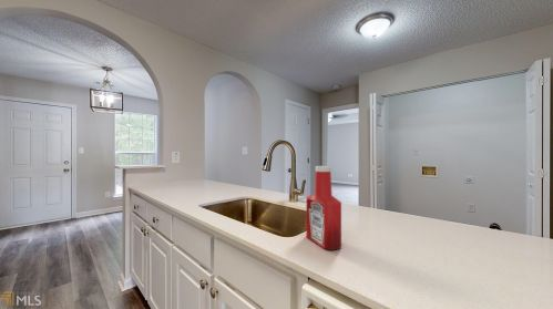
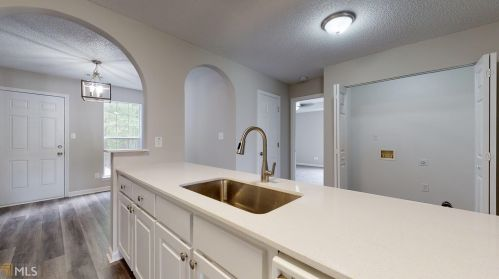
- soap bottle [305,165,342,251]
